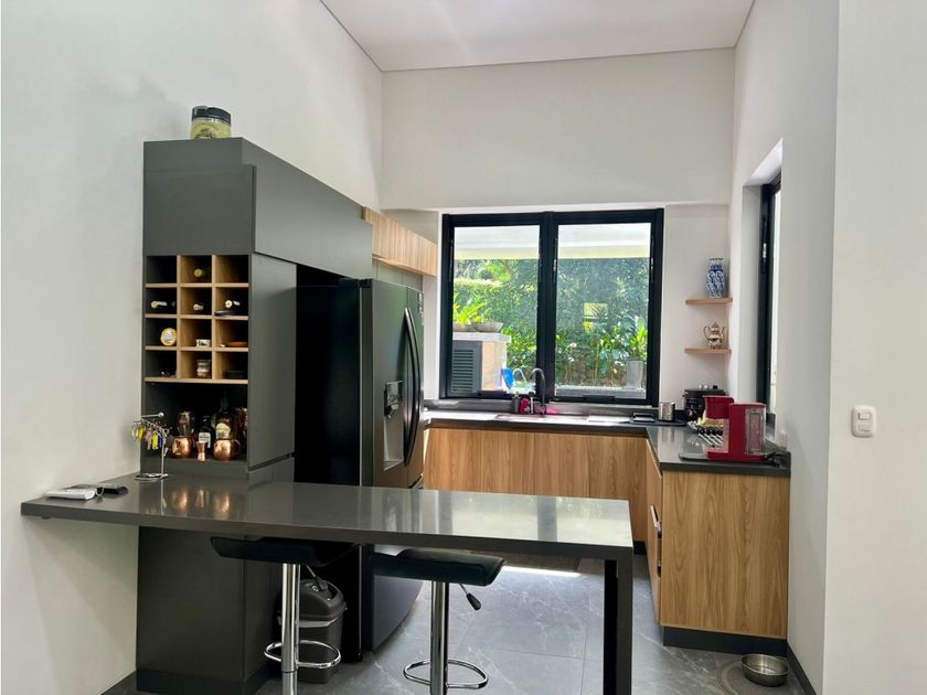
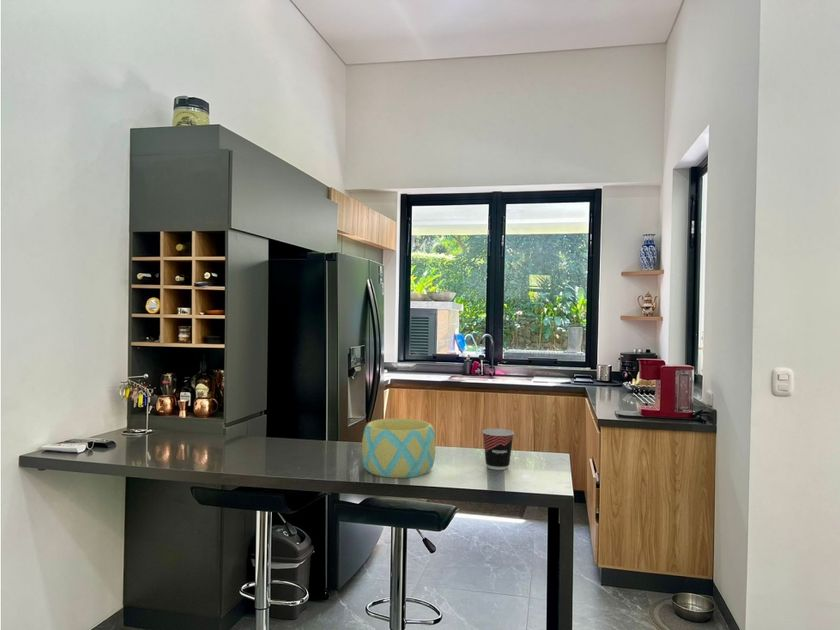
+ bowl [361,417,437,479]
+ cup [481,428,515,471]
